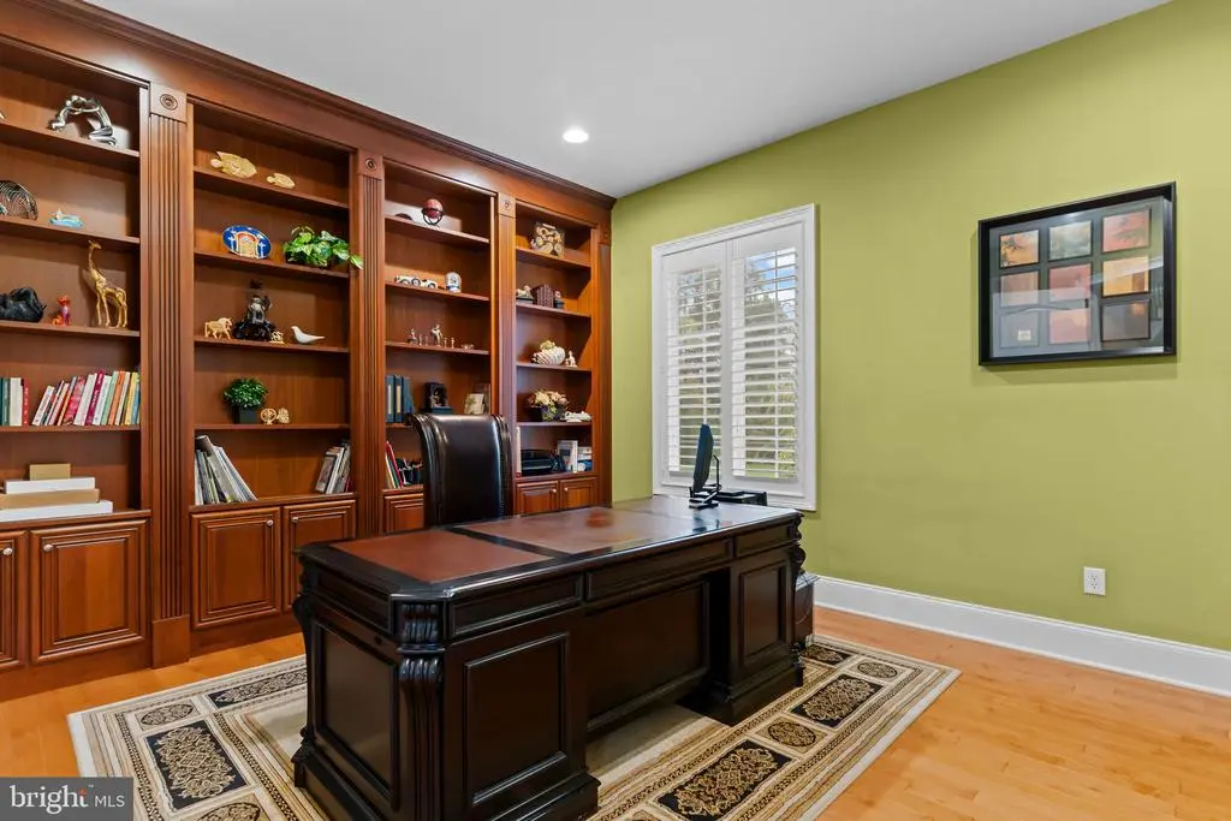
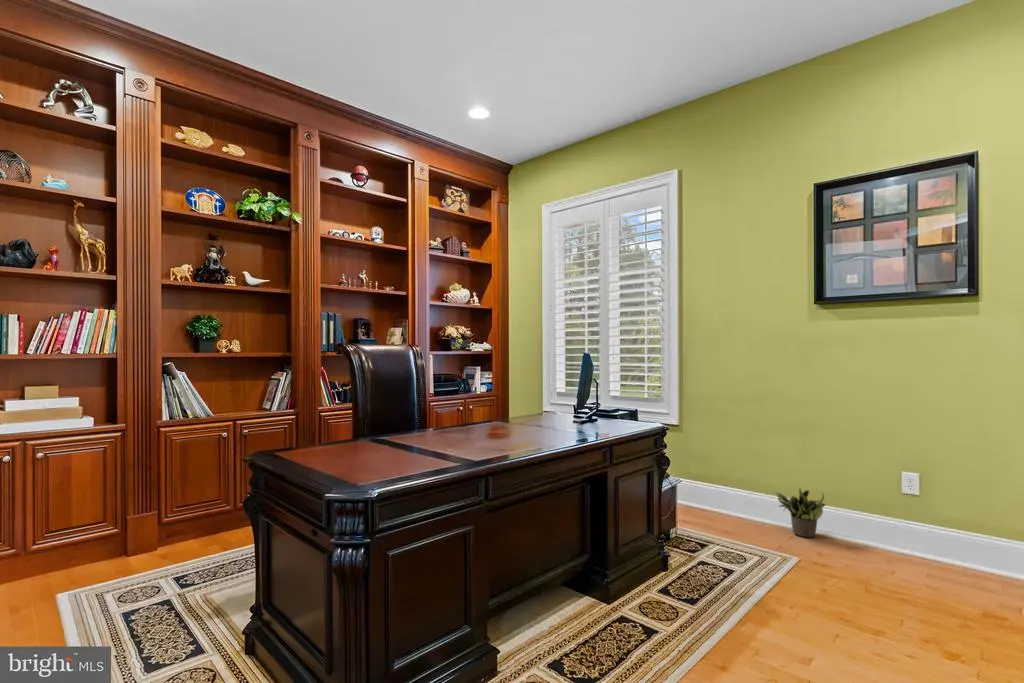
+ potted plant [774,487,827,538]
